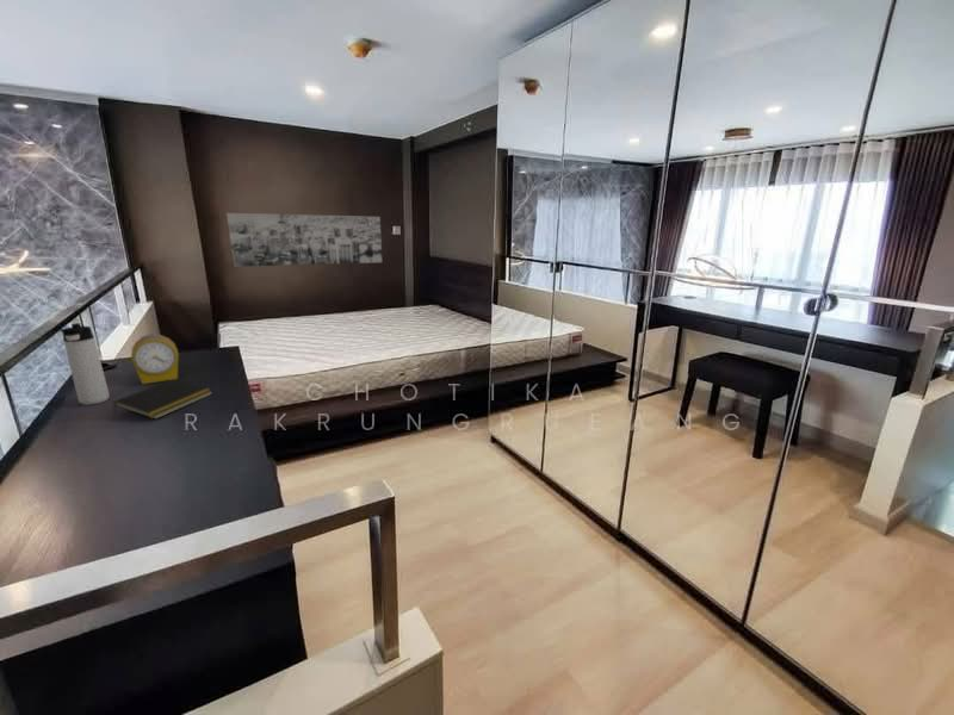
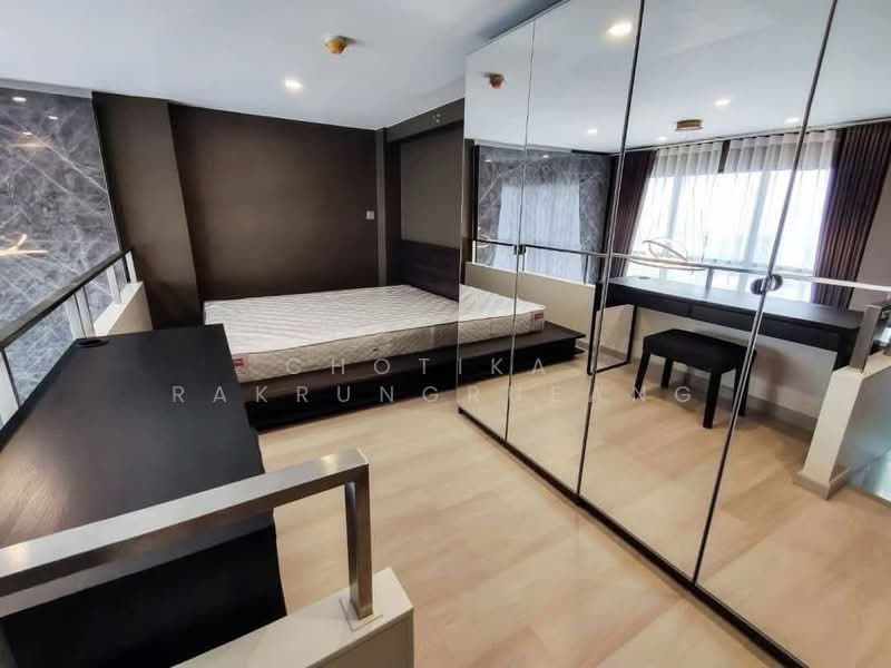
- alarm clock [130,332,180,385]
- wall art [225,212,383,268]
- notepad [112,379,213,421]
- thermos bottle [58,322,111,406]
